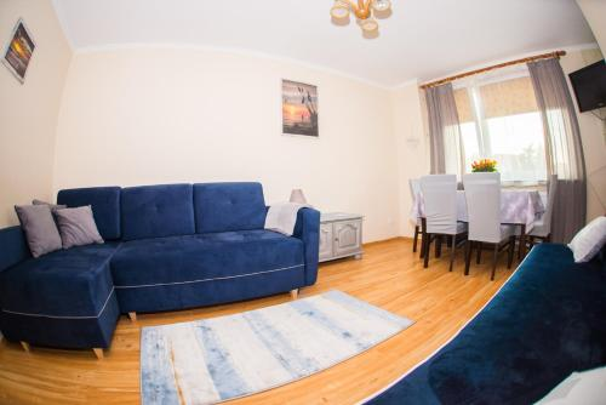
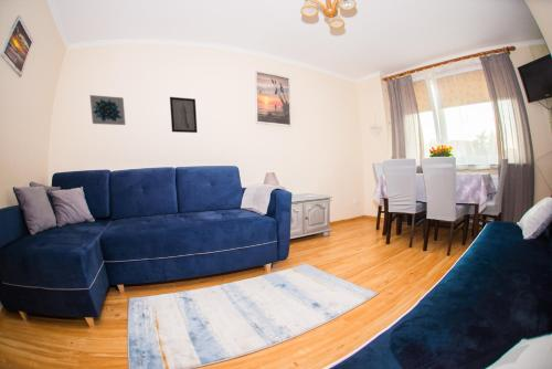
+ wall art [89,94,127,126]
+ wall art [169,96,199,134]
